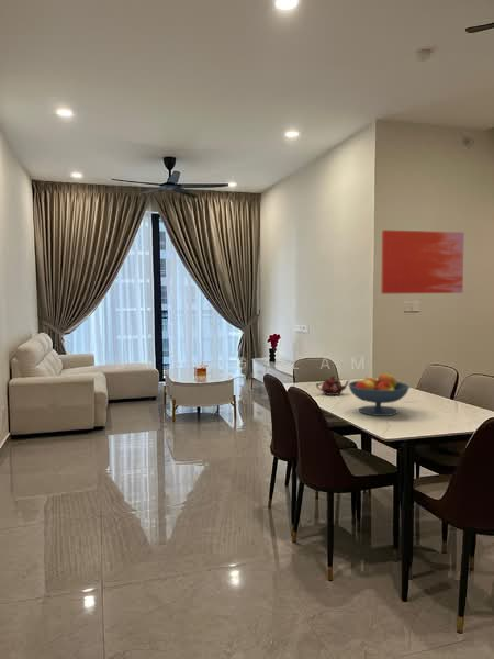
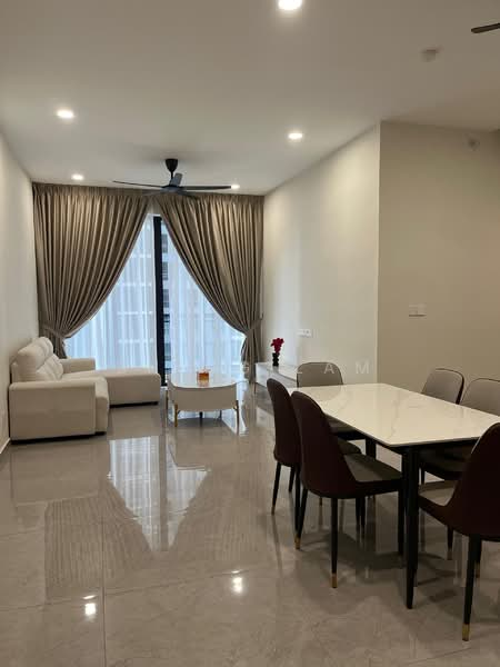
- teapot [315,376,350,396]
- wall art [380,228,465,294]
- fruit bowl [347,372,411,417]
